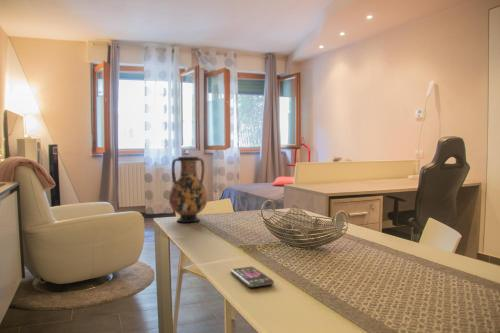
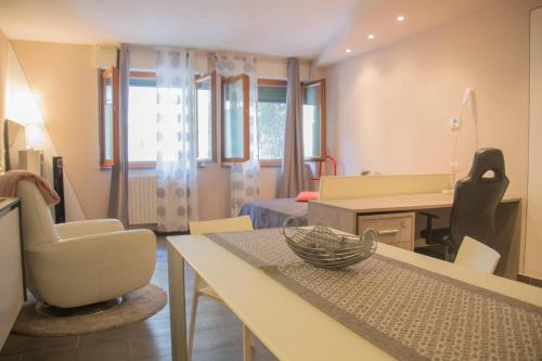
- smartphone [230,266,275,288]
- vase [168,156,208,223]
